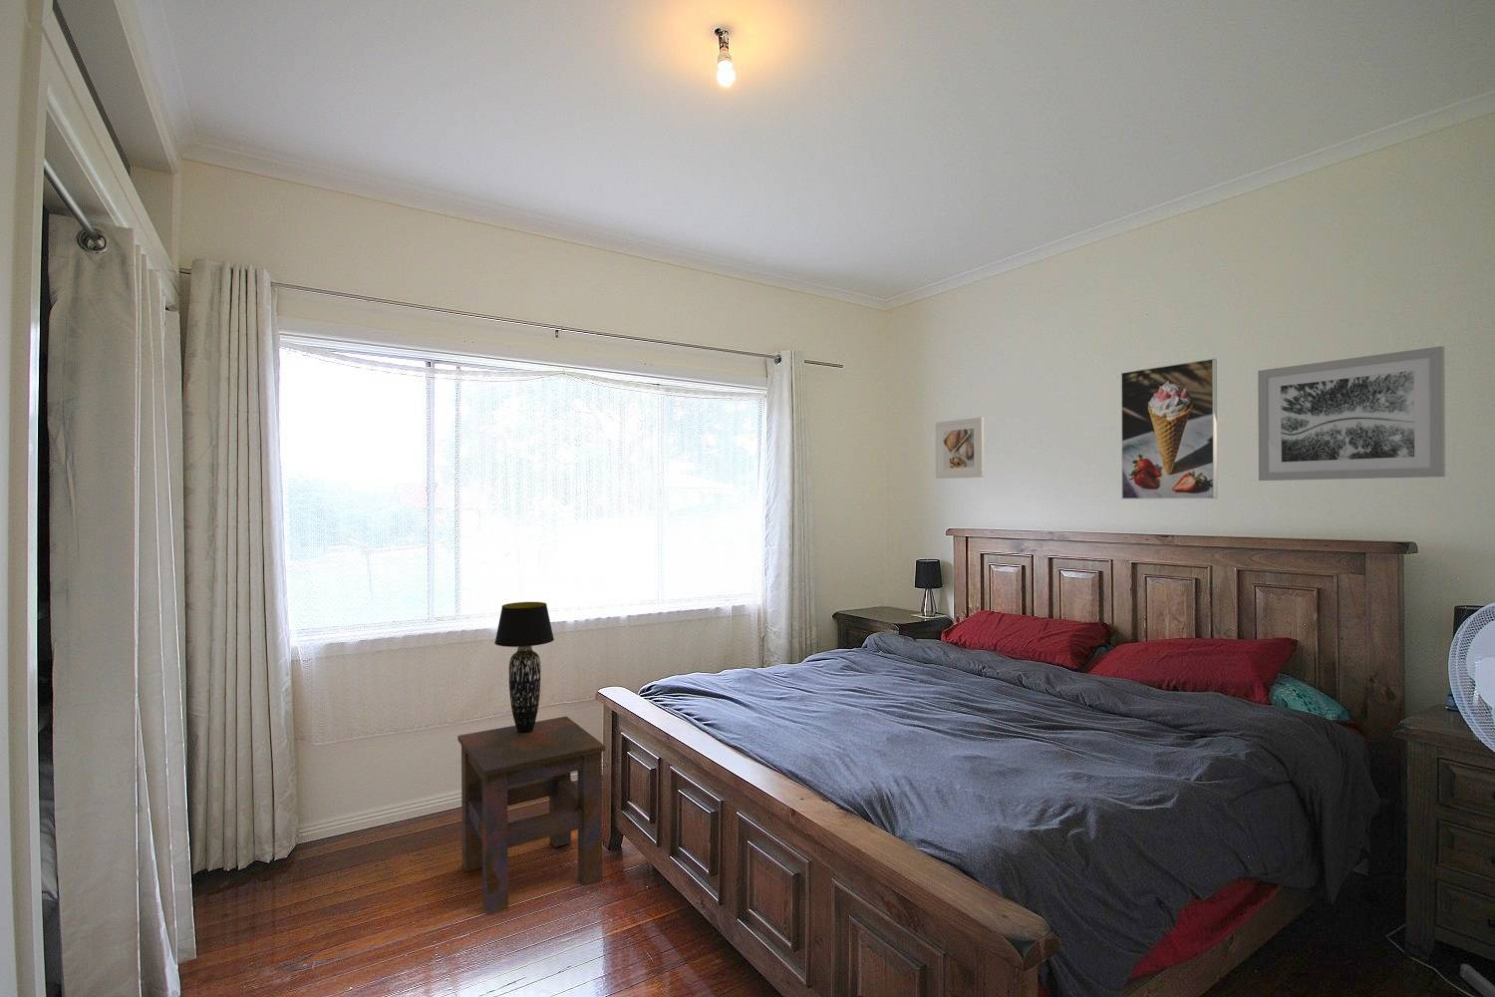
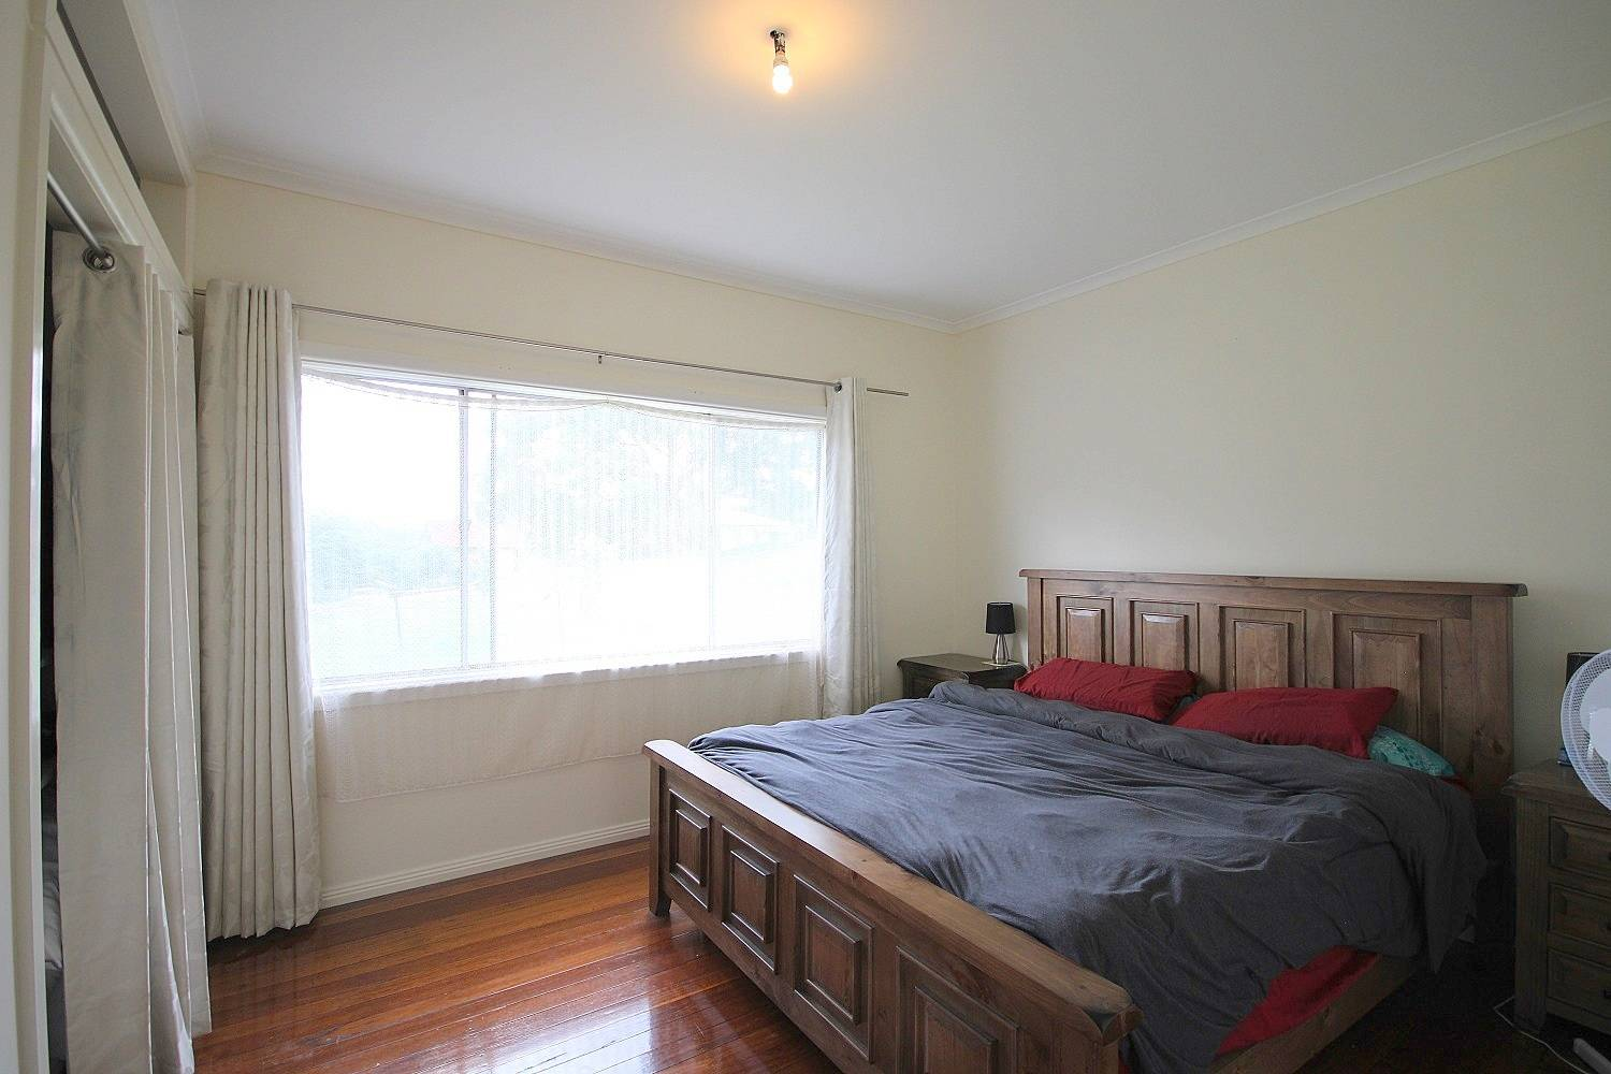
- side table [456,715,606,916]
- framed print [934,416,986,480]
- table lamp [494,601,555,733]
- wall art [1257,345,1446,482]
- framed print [1120,358,1219,501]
